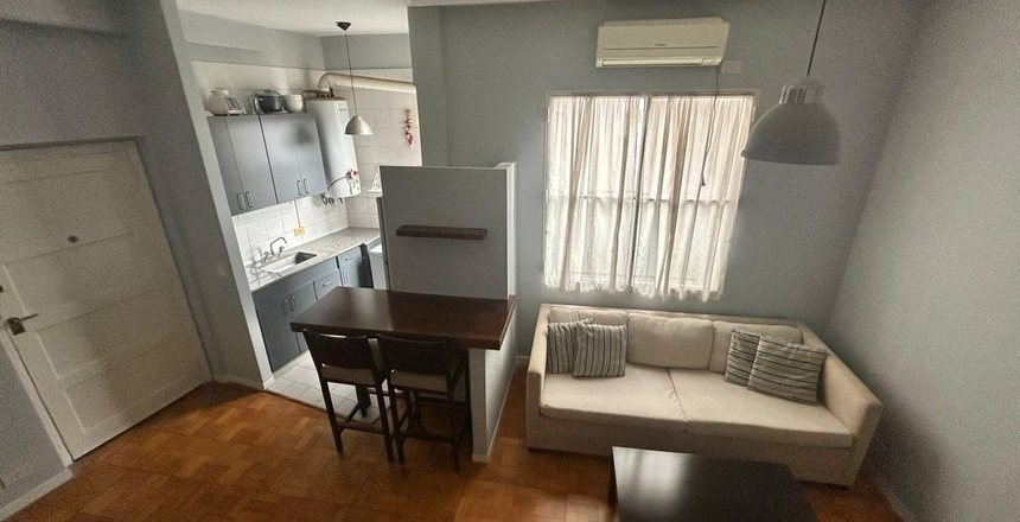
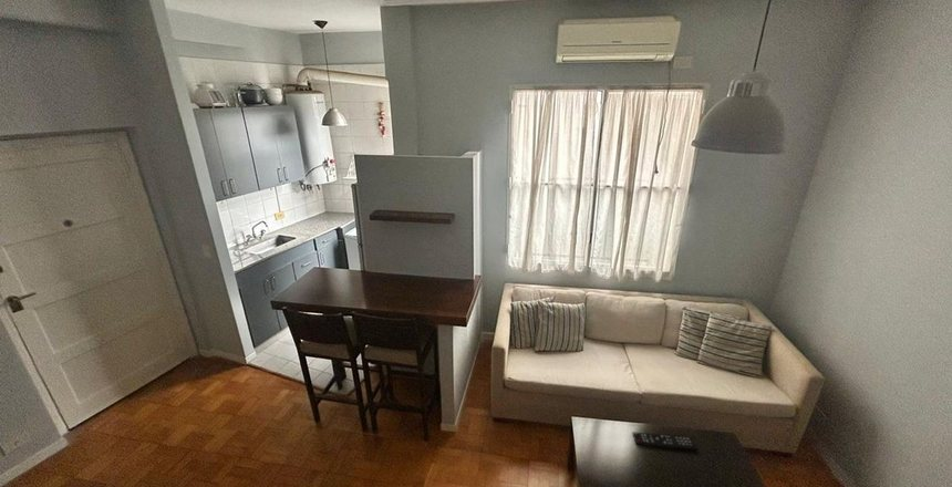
+ remote control [632,431,699,452]
